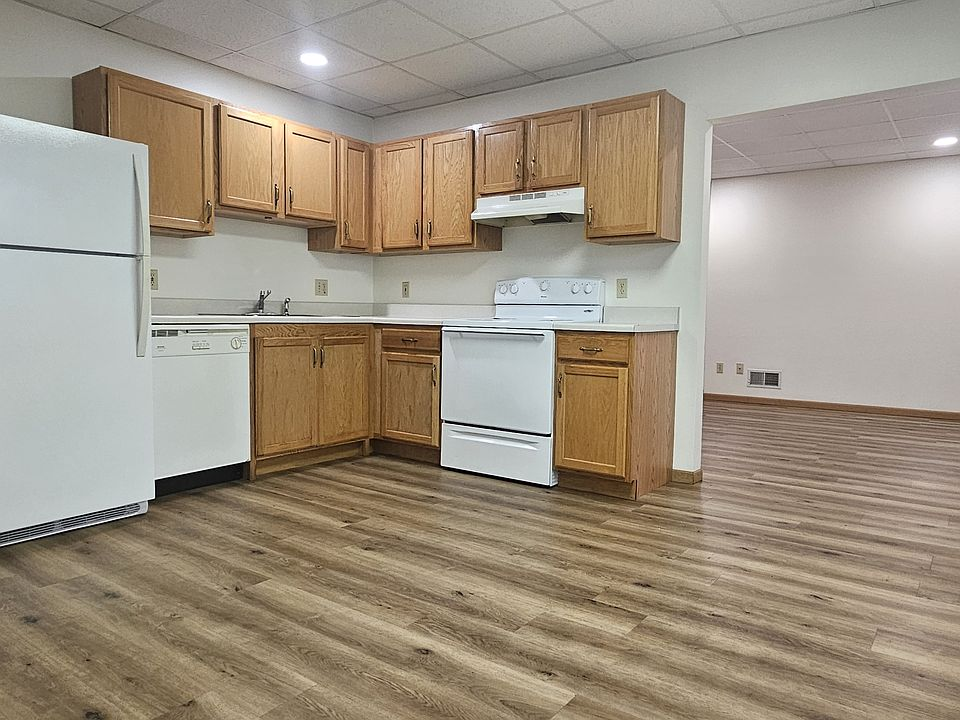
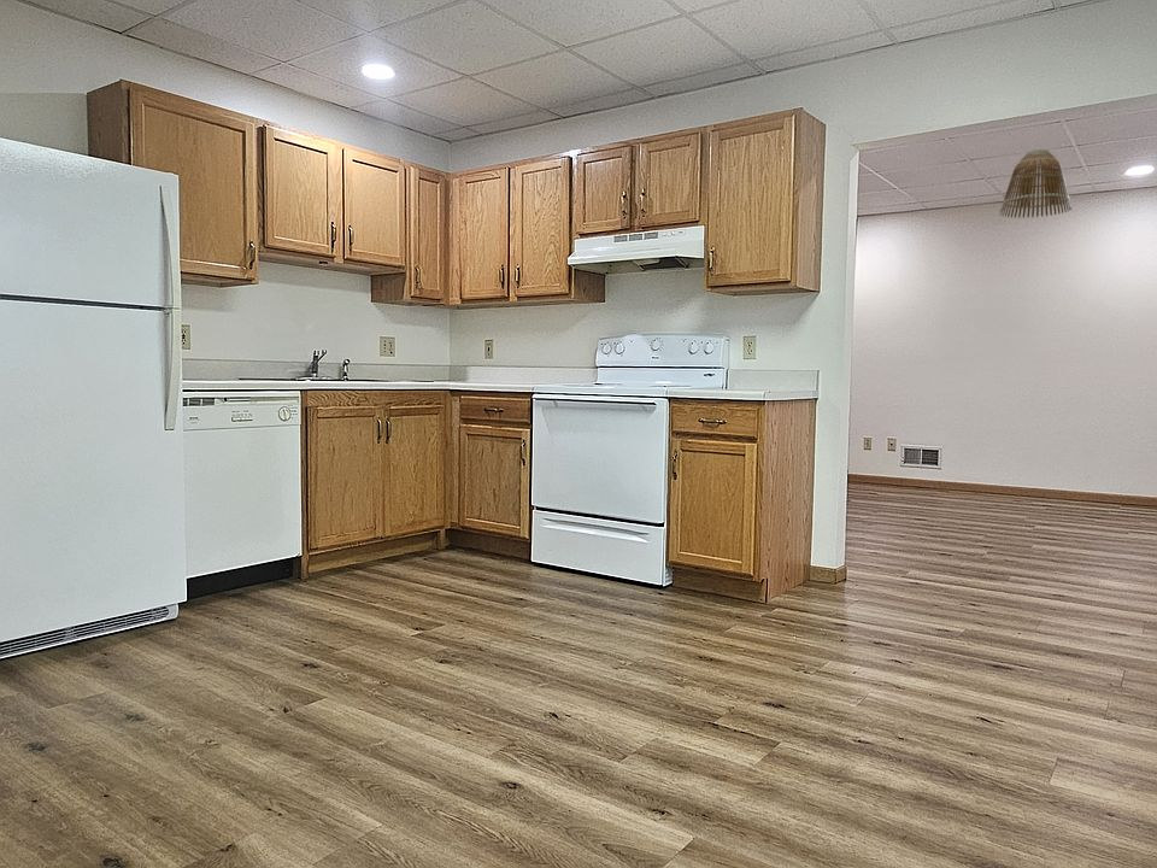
+ lamp shade [998,148,1073,219]
